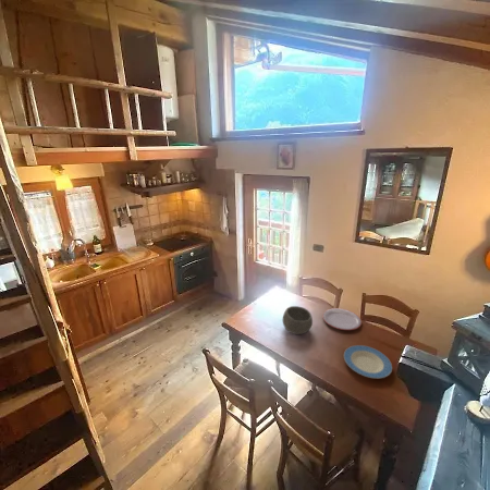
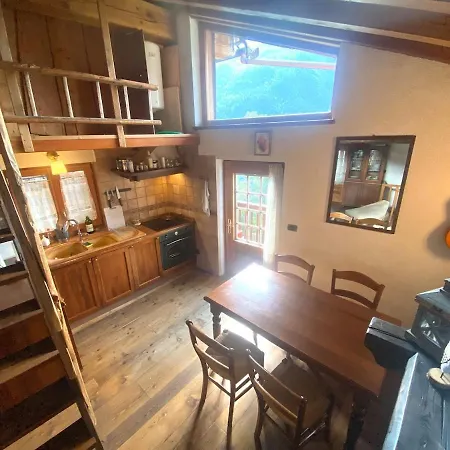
- bowl [282,305,314,335]
- plate [321,307,363,331]
- plate [343,344,393,379]
